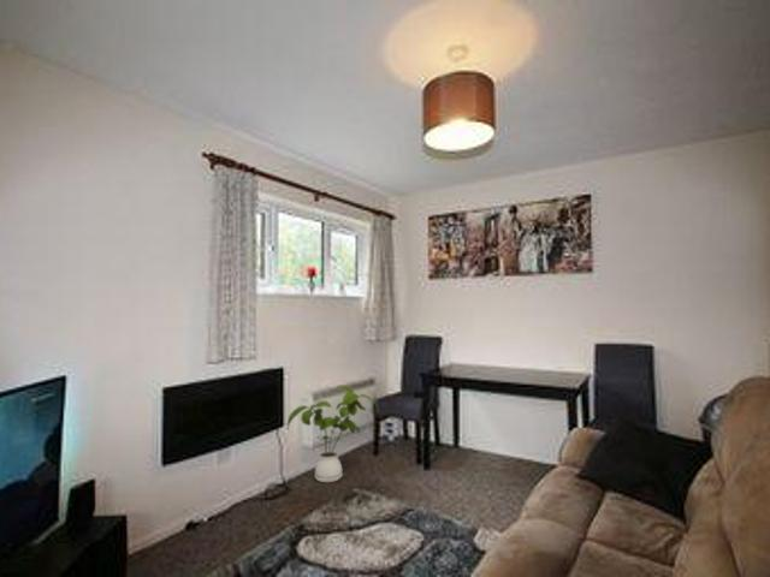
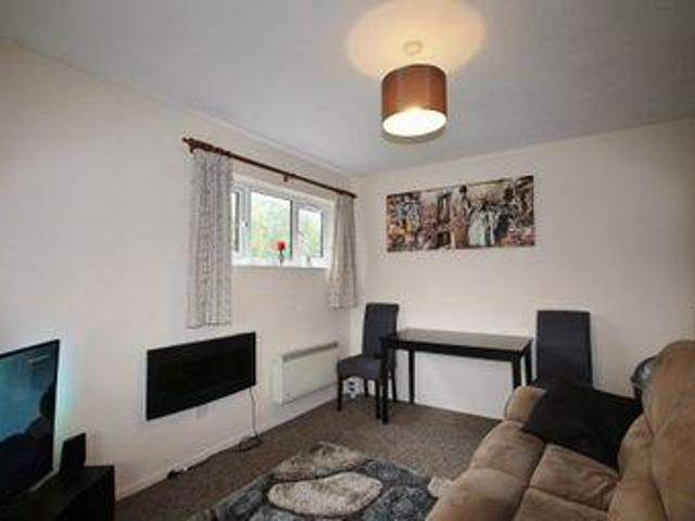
- house plant [286,385,380,483]
